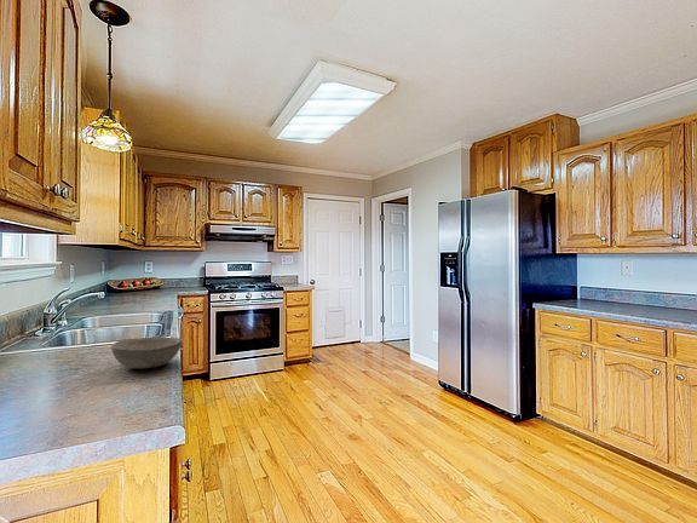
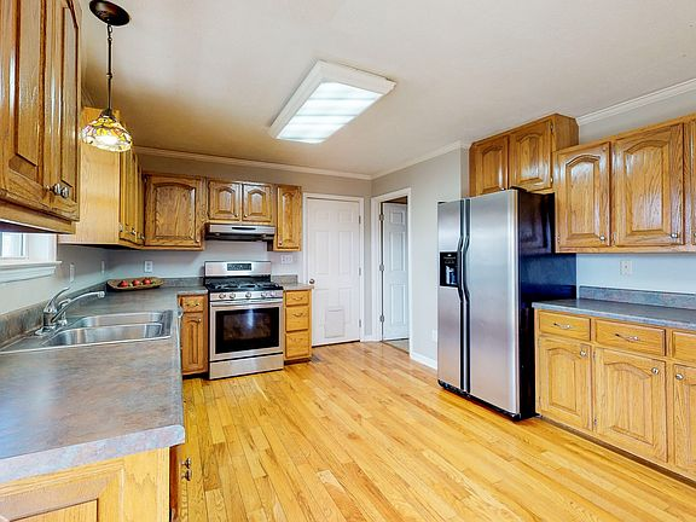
- bowl [110,337,184,369]
